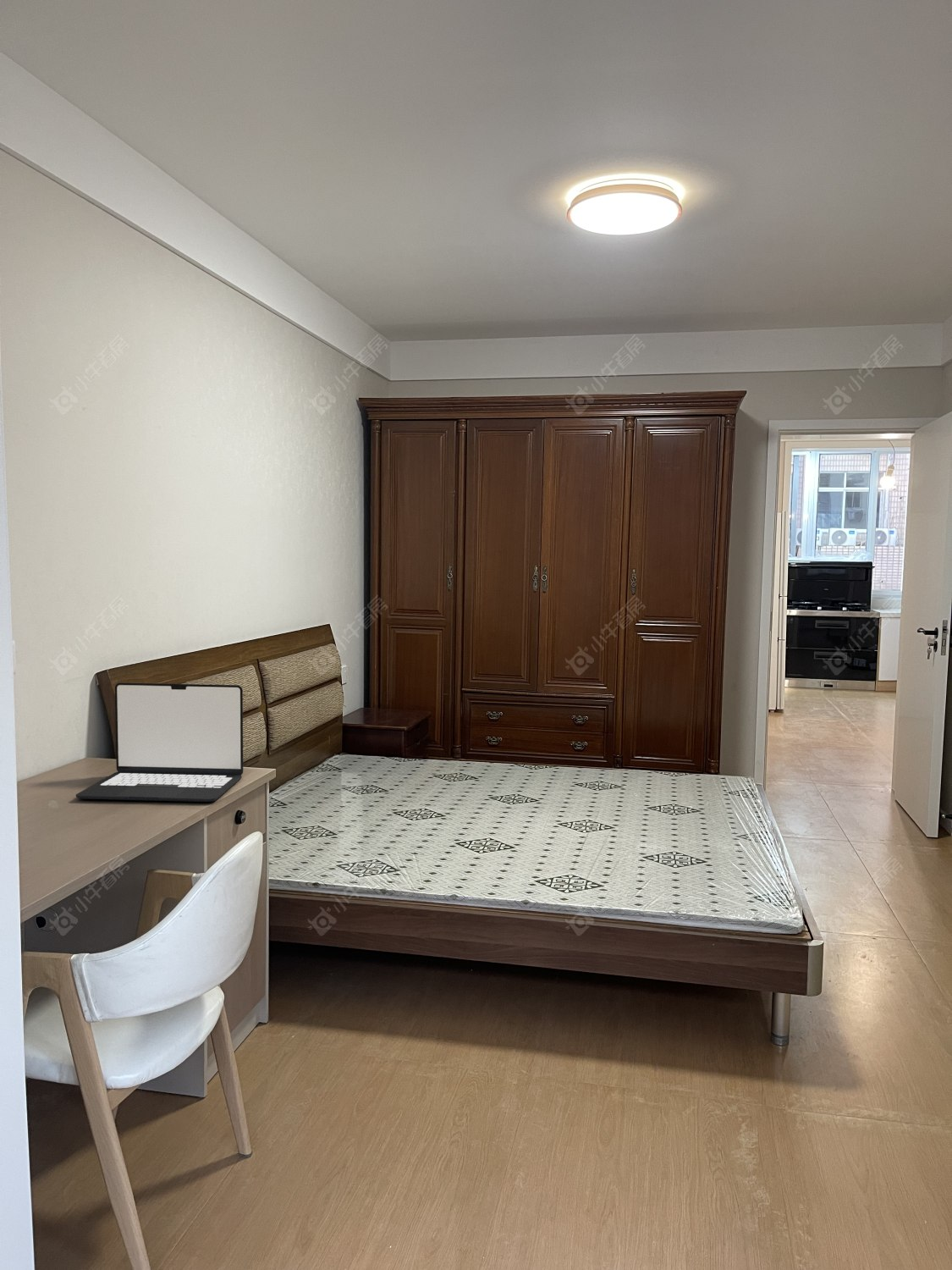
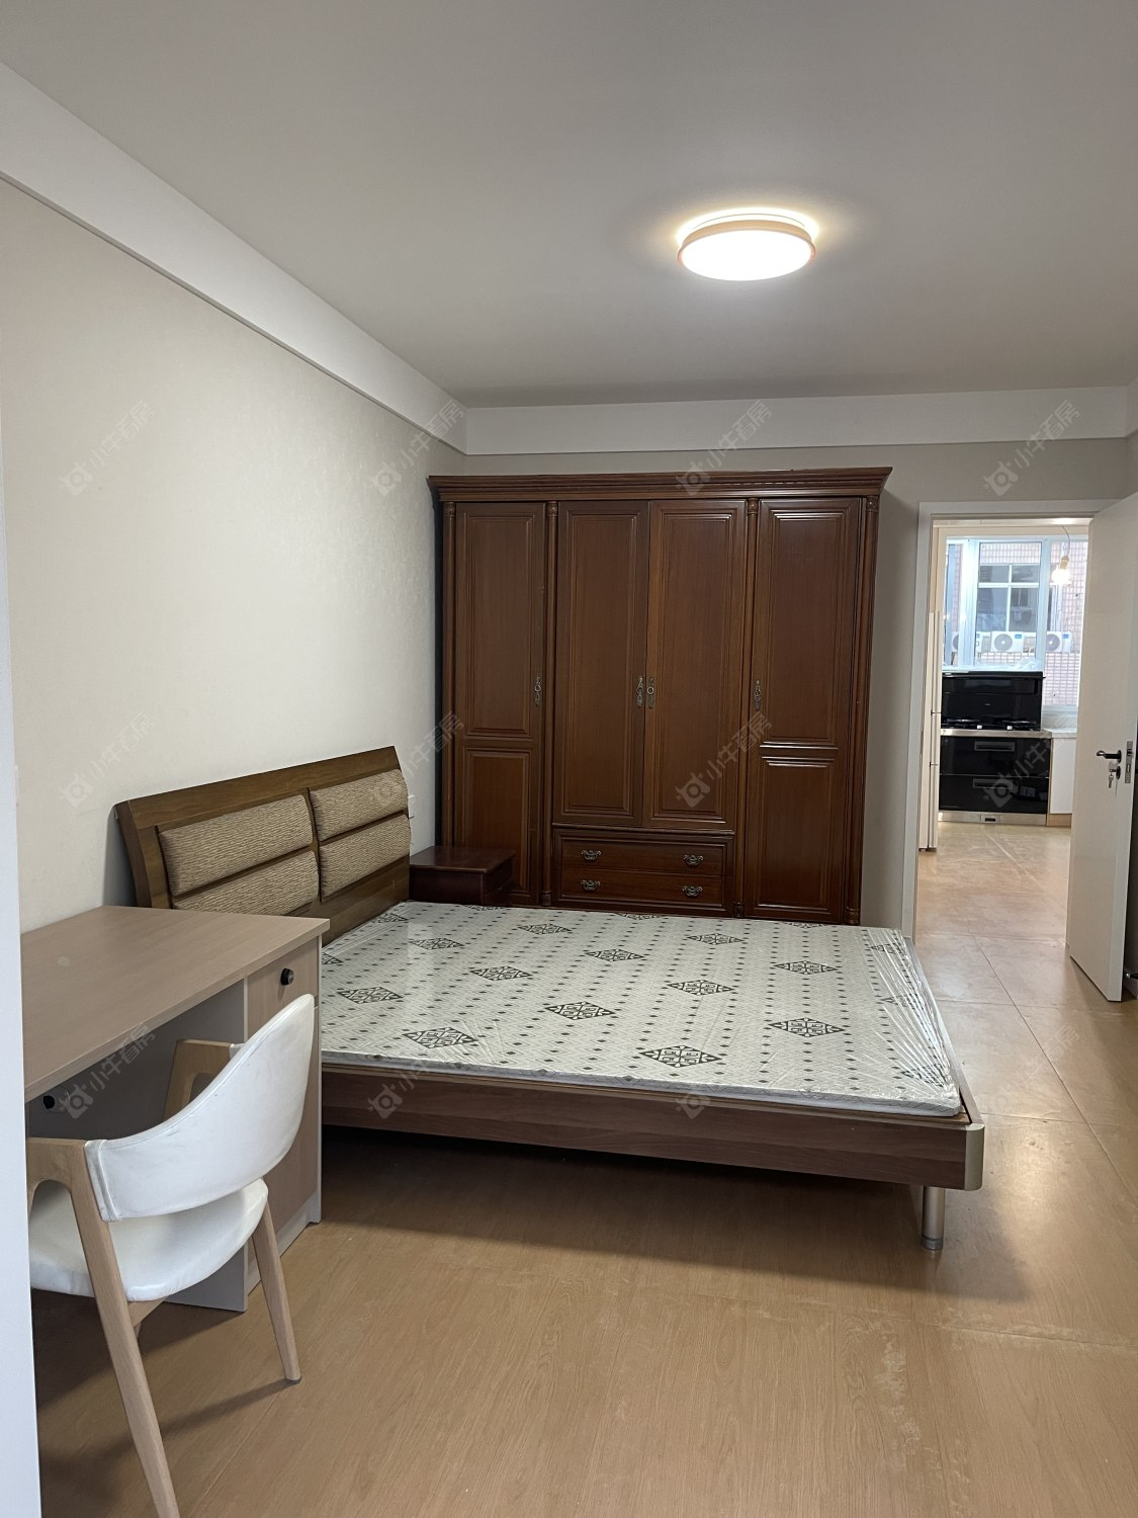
- laptop [75,682,244,803]
